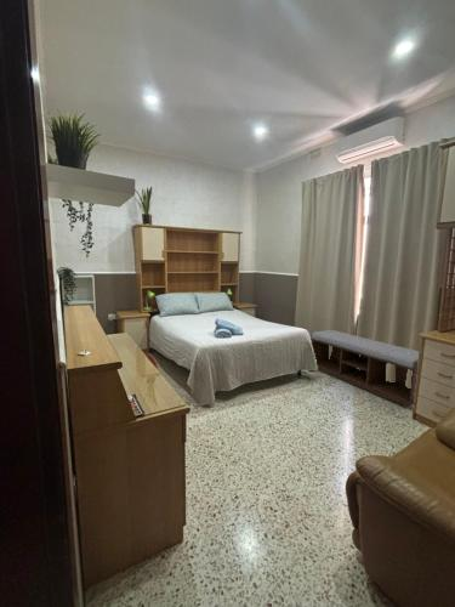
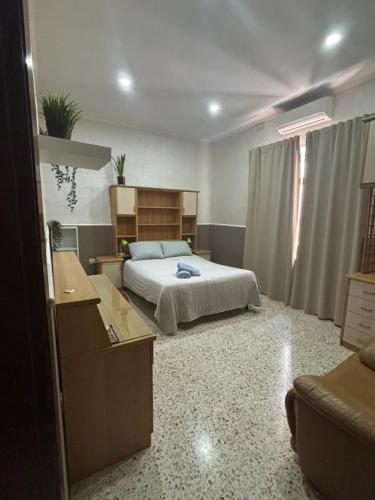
- bench [309,329,420,408]
